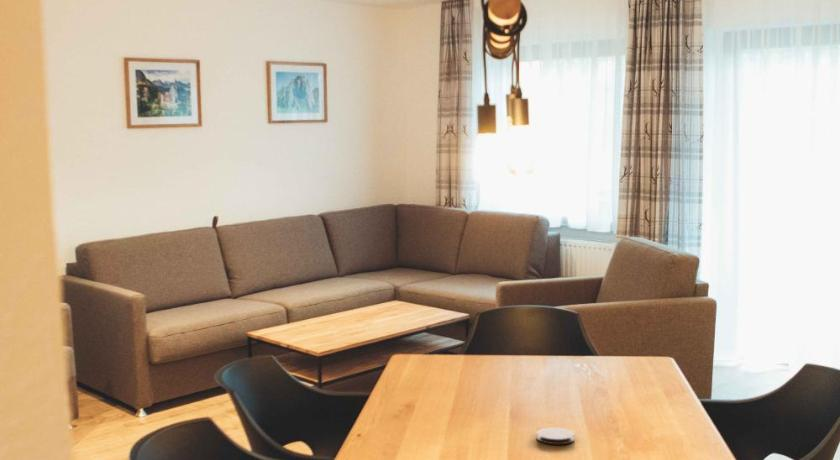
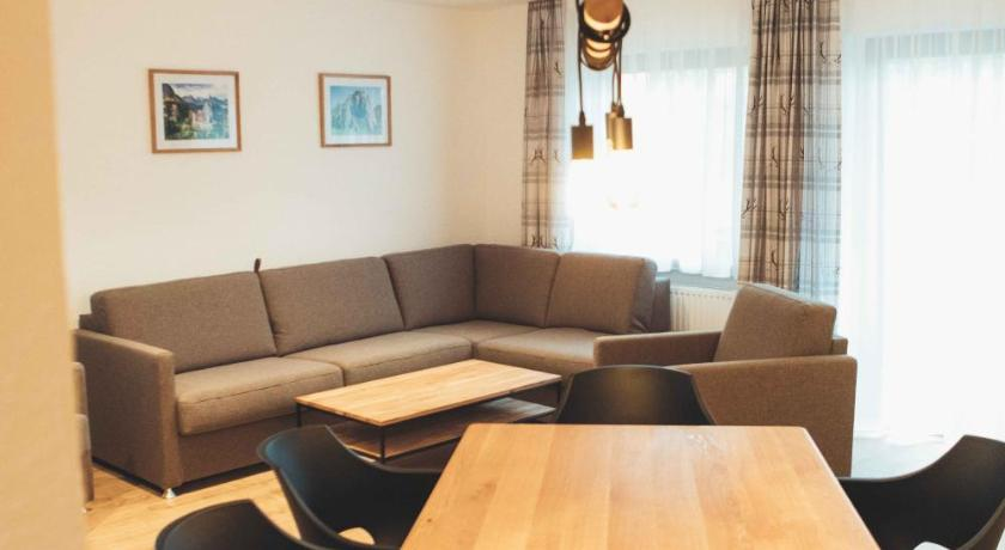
- coaster [536,427,575,445]
